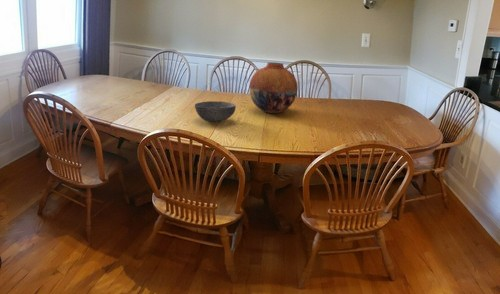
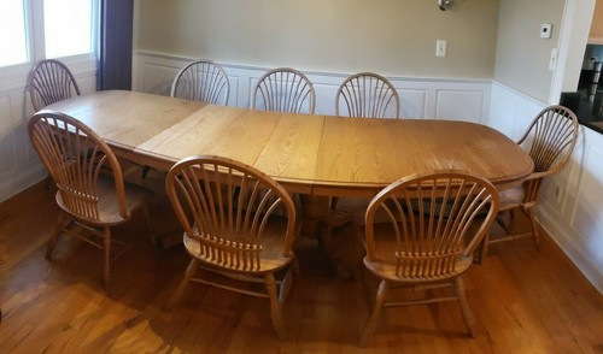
- vase [248,62,299,114]
- bowl [194,100,237,123]
